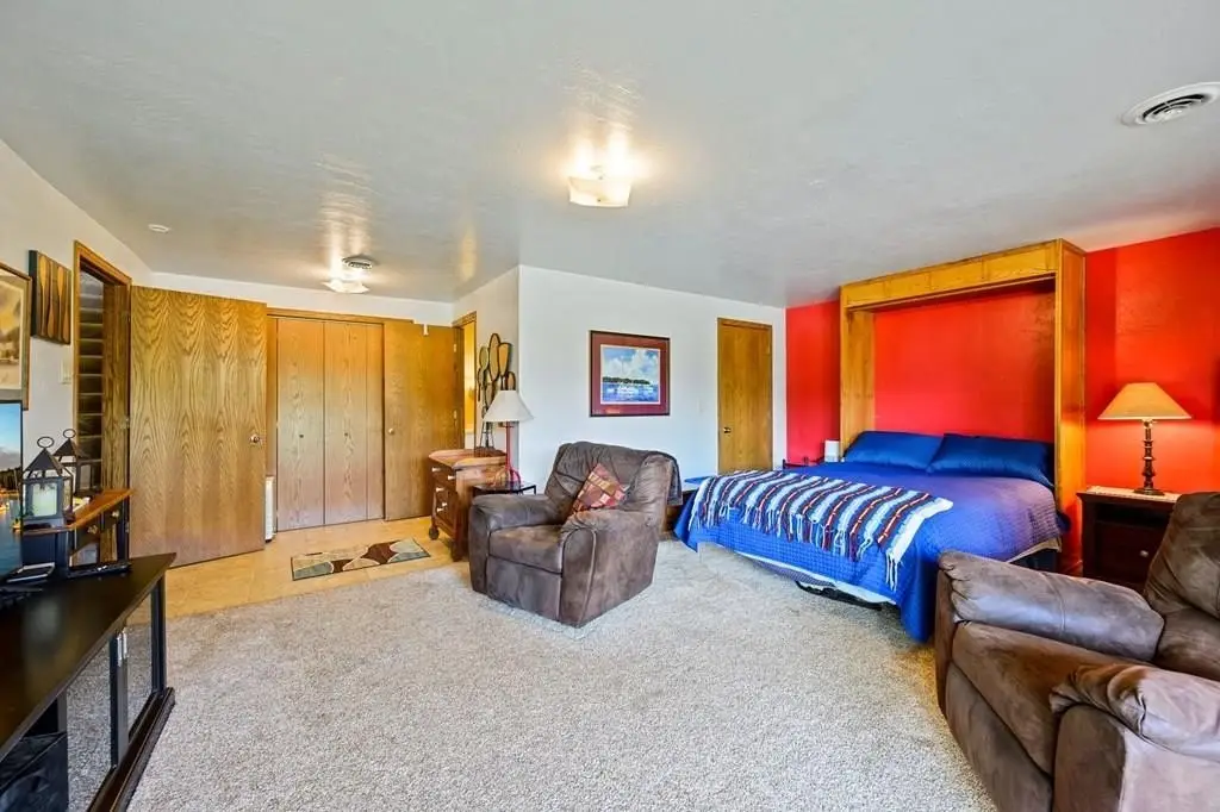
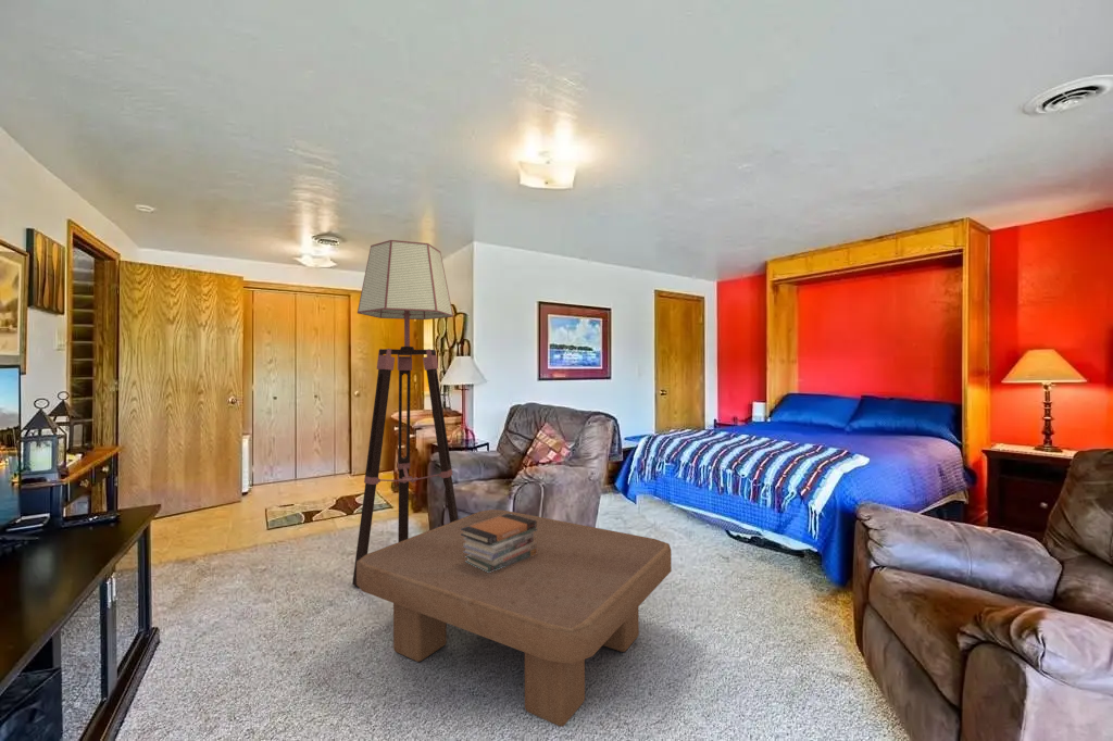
+ book stack [461,514,537,573]
+ floor lamp [351,239,459,588]
+ coffee table [357,508,673,728]
